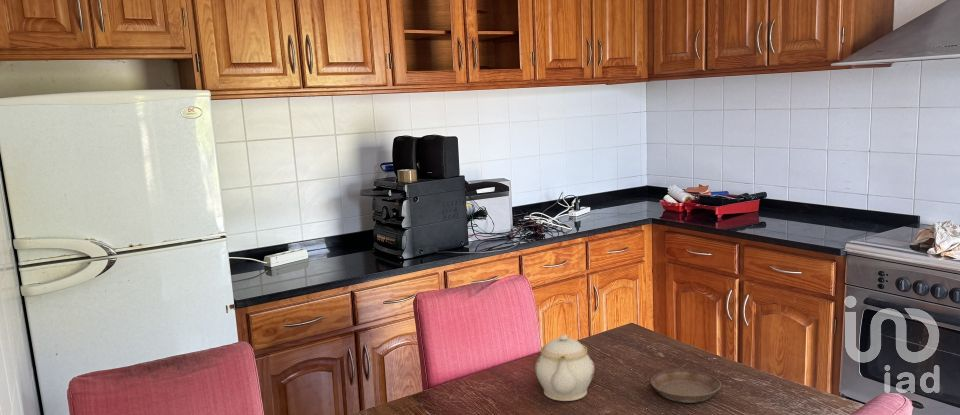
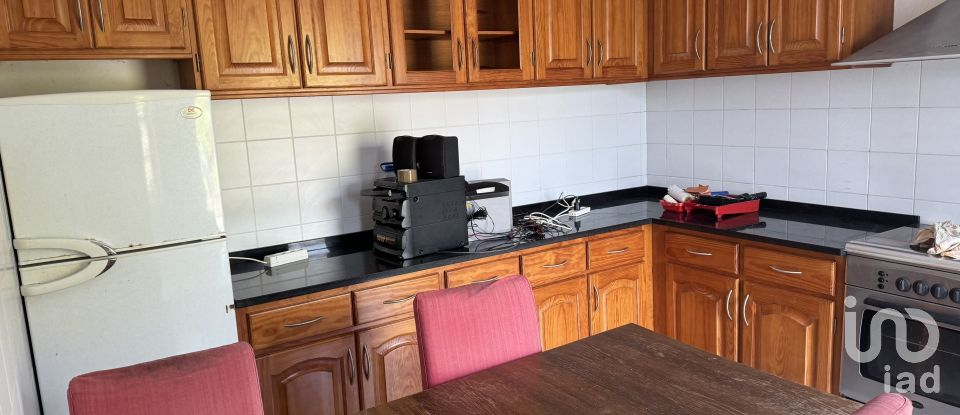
- teapot [534,333,596,402]
- saucer [650,369,722,404]
